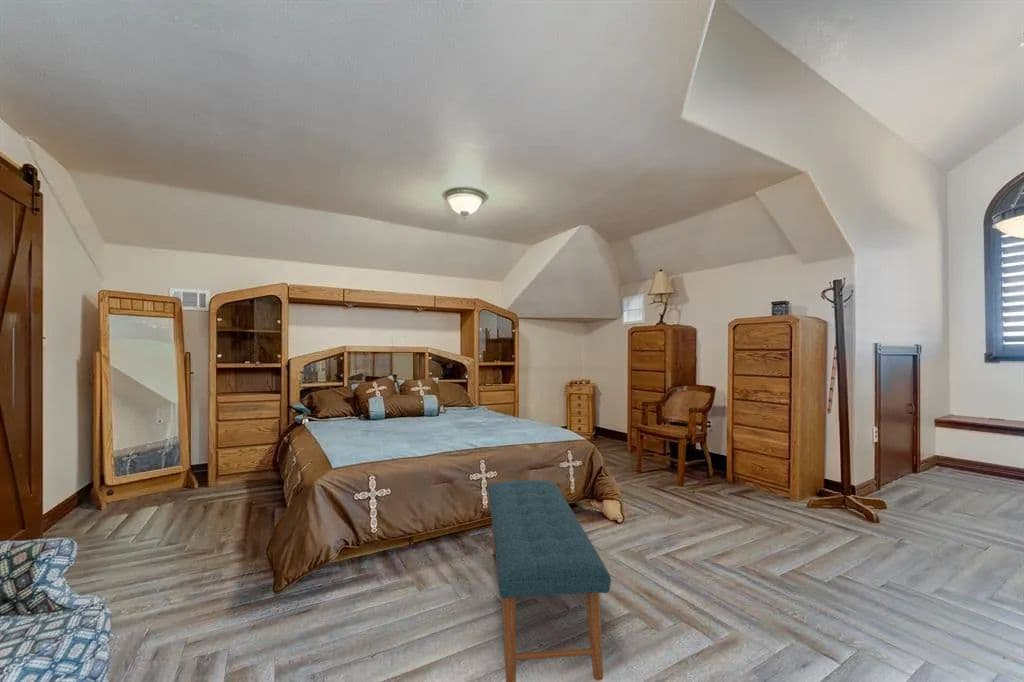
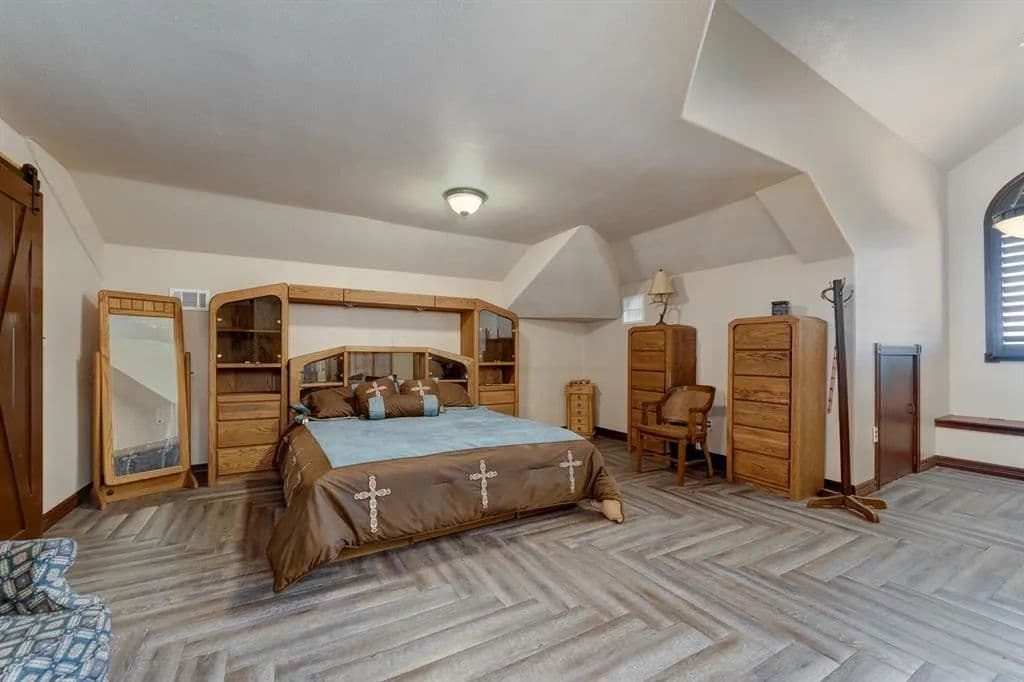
- bench [487,479,612,682]
